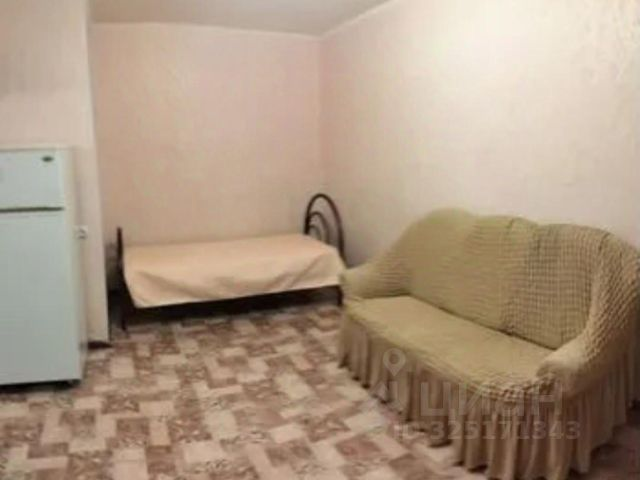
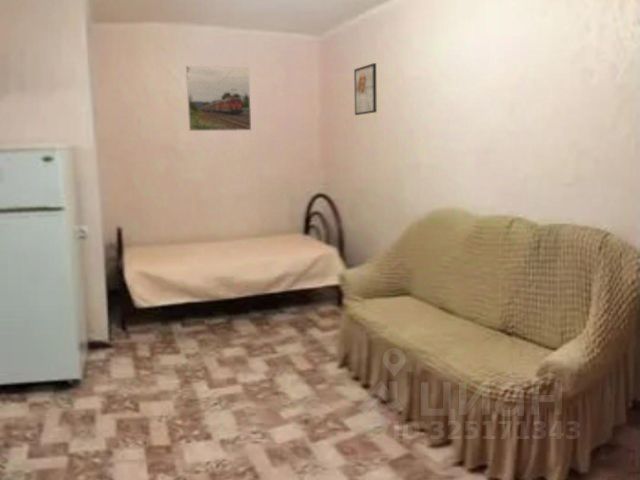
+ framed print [353,62,378,116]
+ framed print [185,65,252,132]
